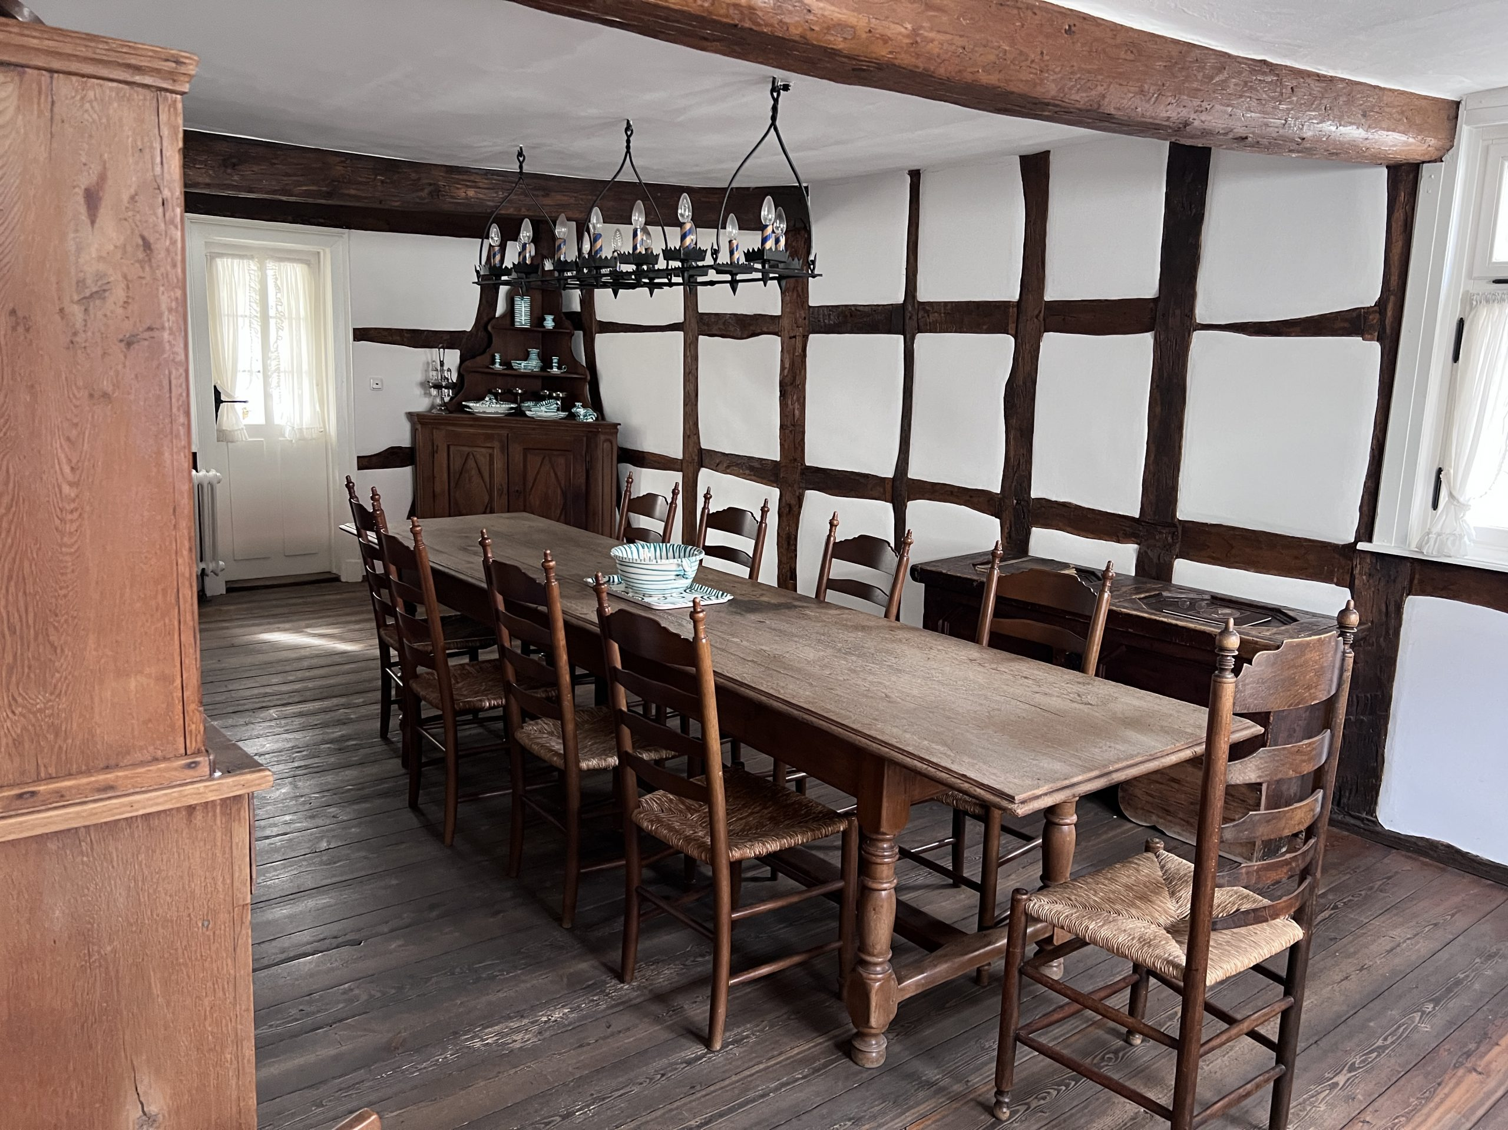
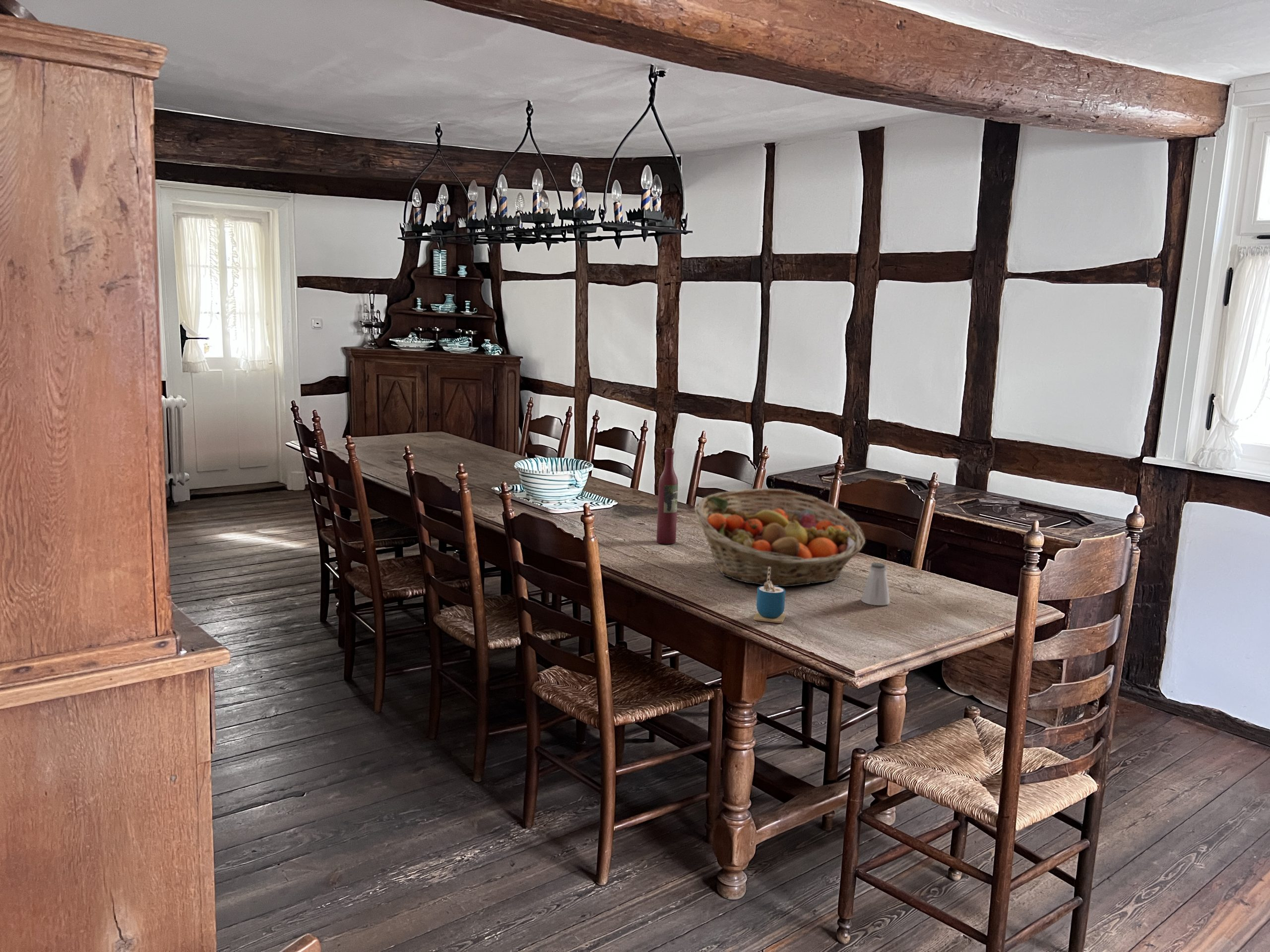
+ cup [754,567,786,623]
+ saltshaker [861,562,890,606]
+ wine bottle [656,448,679,544]
+ fruit basket [694,488,866,587]
